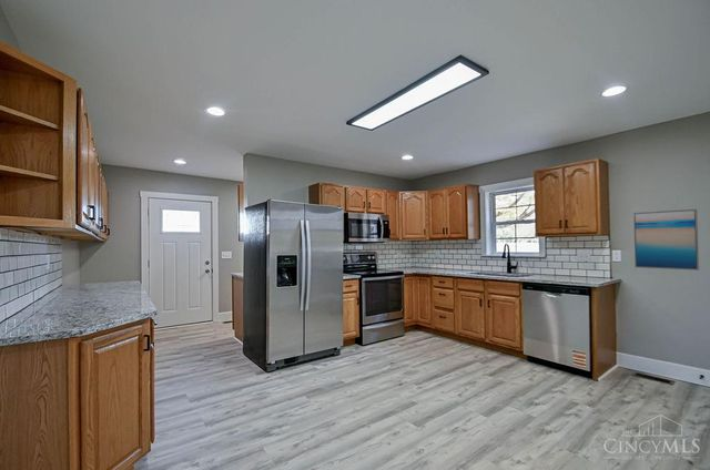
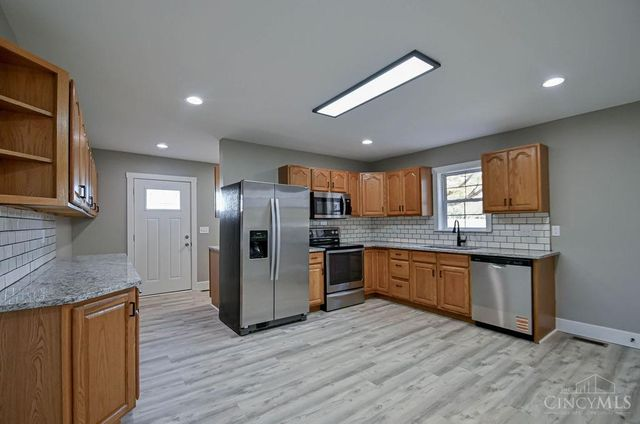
- wall art [632,208,700,272]
